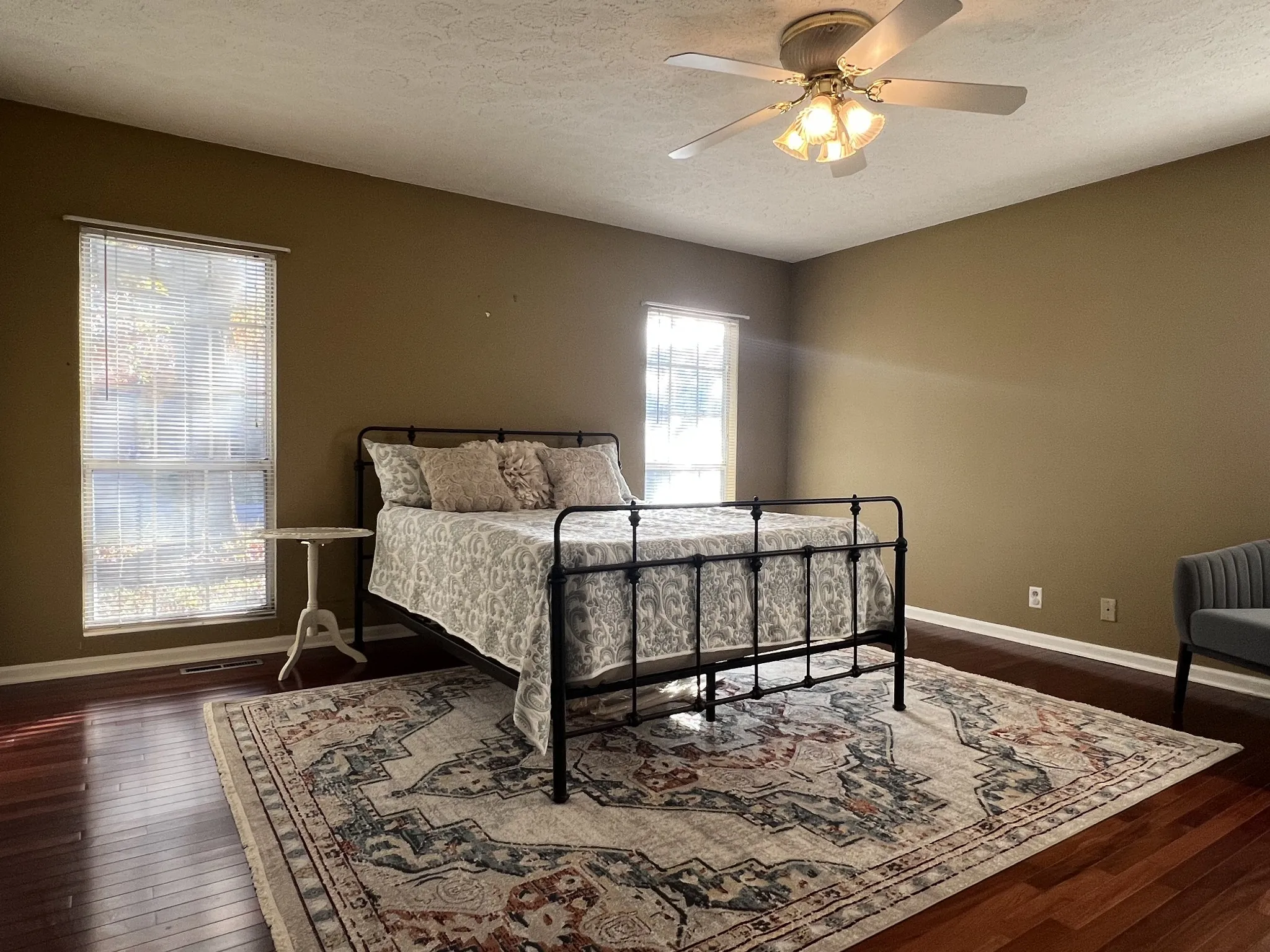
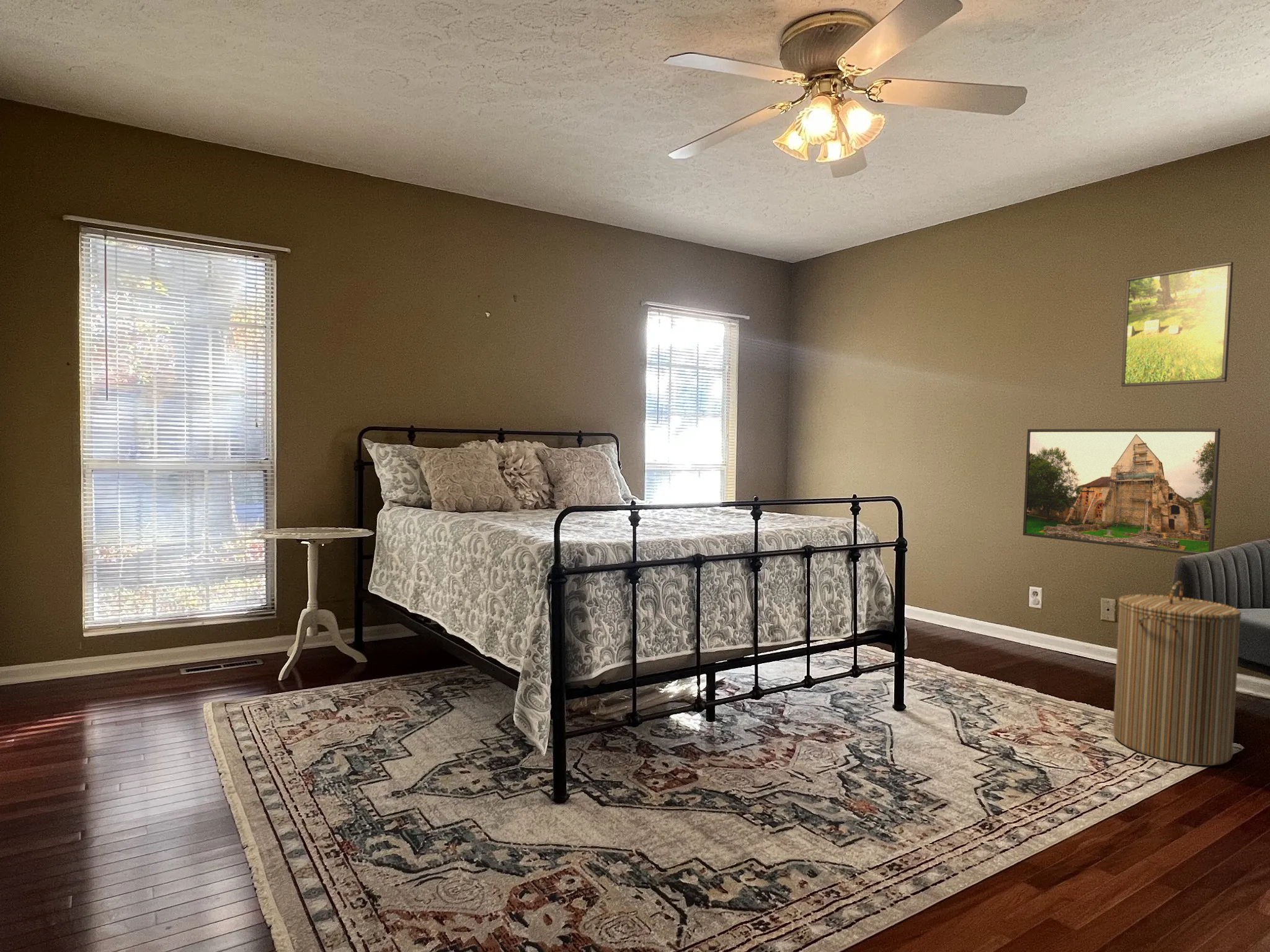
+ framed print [1023,428,1221,555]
+ laundry hamper [1112,581,1242,766]
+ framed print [1121,261,1234,387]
